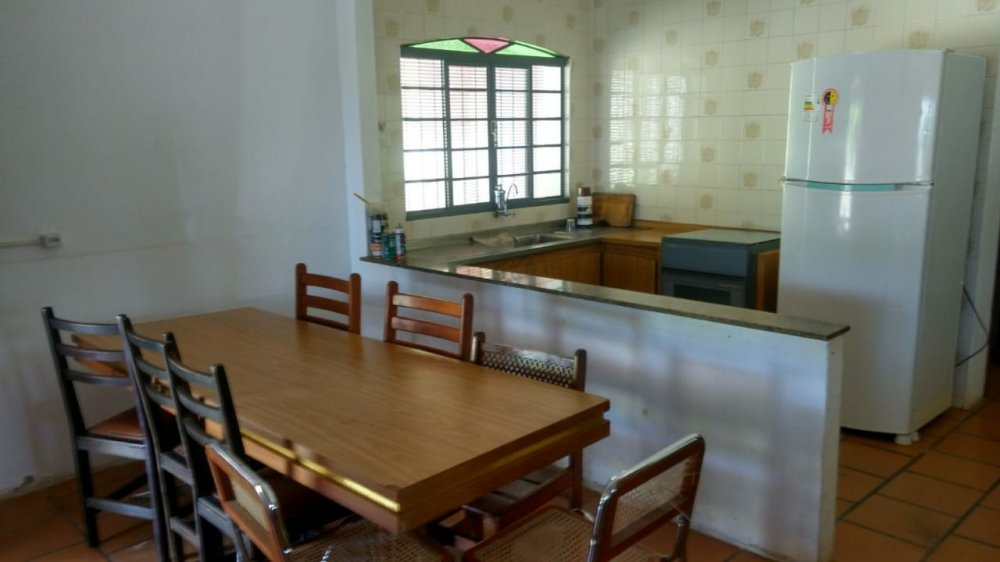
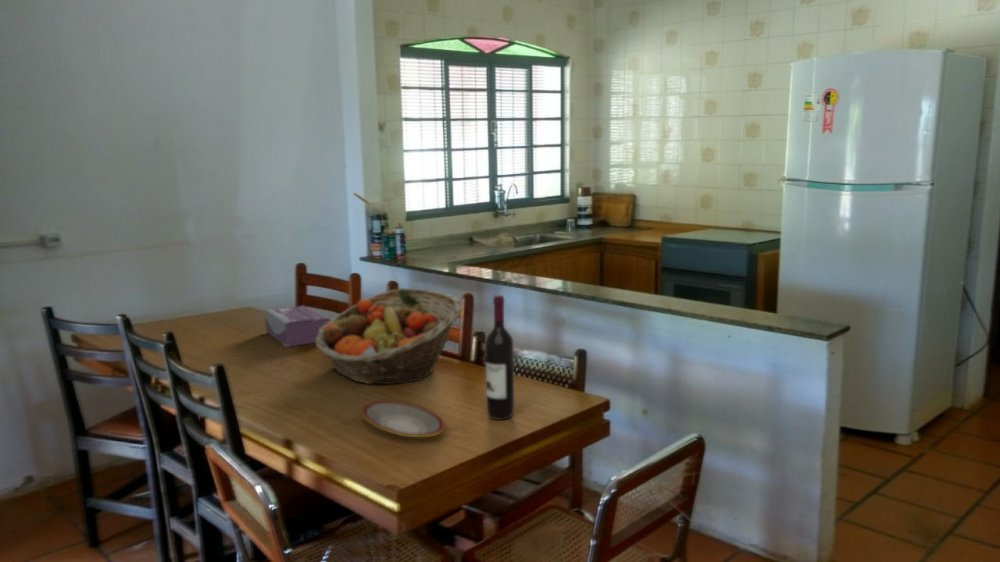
+ fruit basket [315,287,463,385]
+ tissue box [264,305,330,348]
+ wine bottle [484,294,515,421]
+ plate [361,400,446,438]
